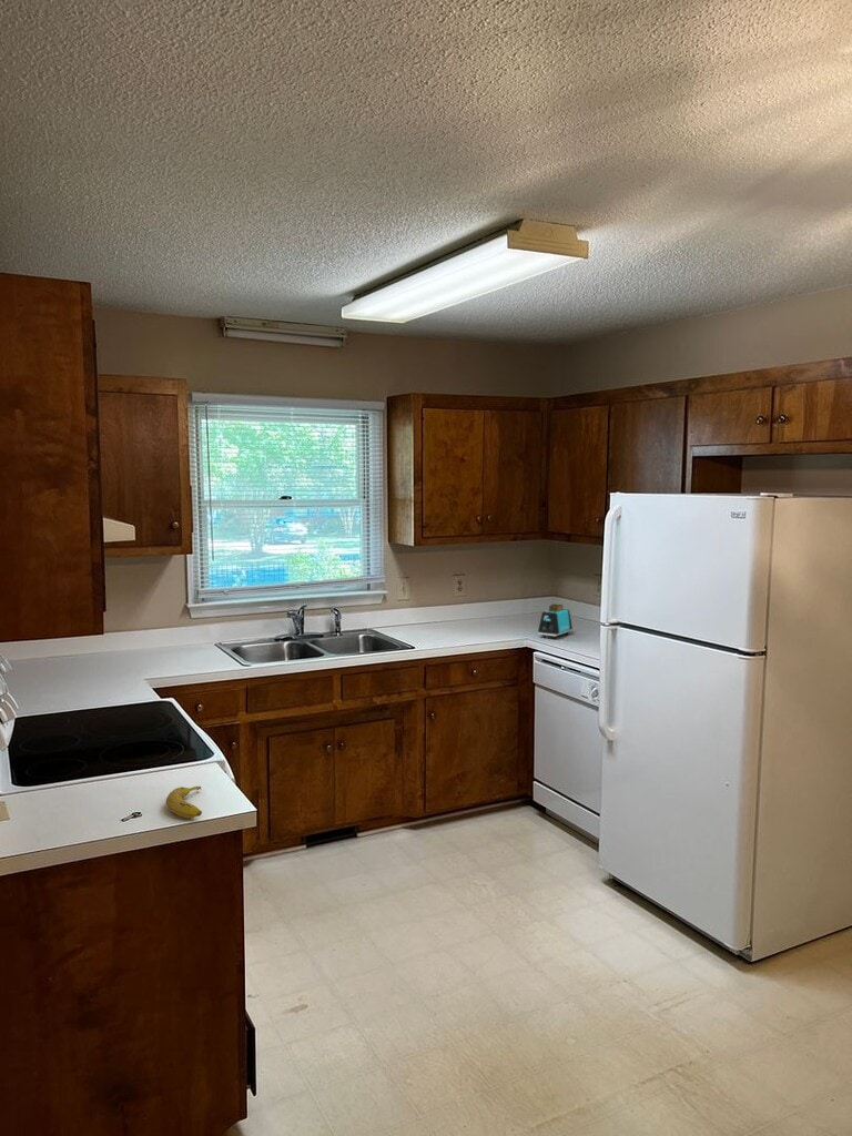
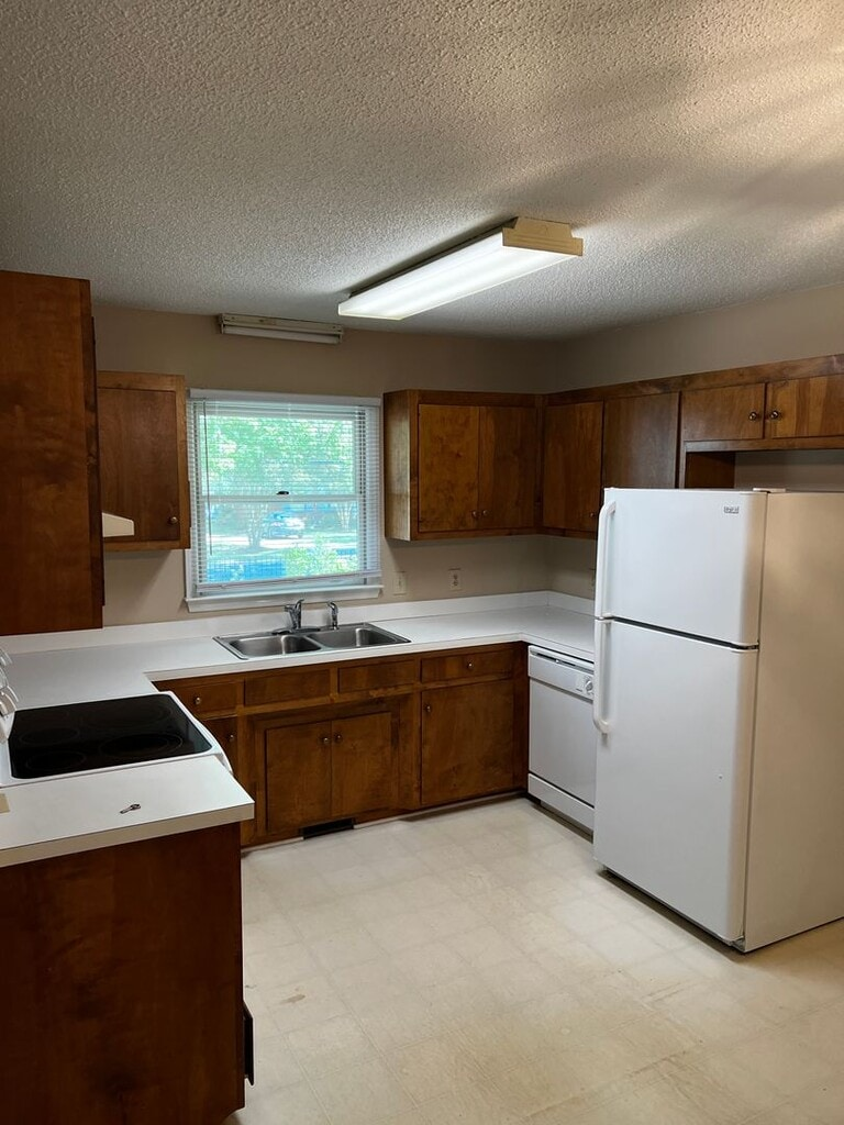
- fruit [165,785,203,820]
- toaster [537,602,574,640]
